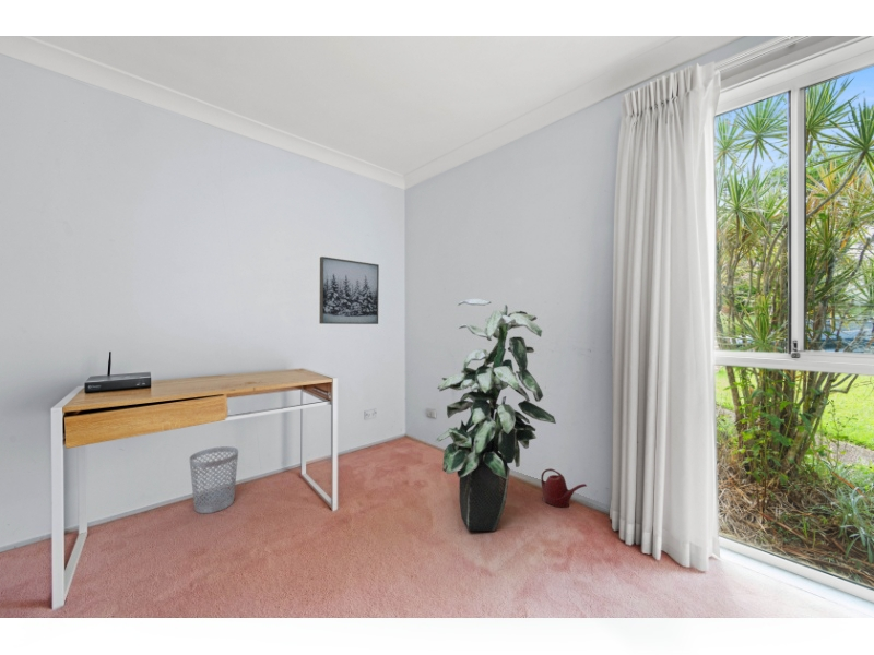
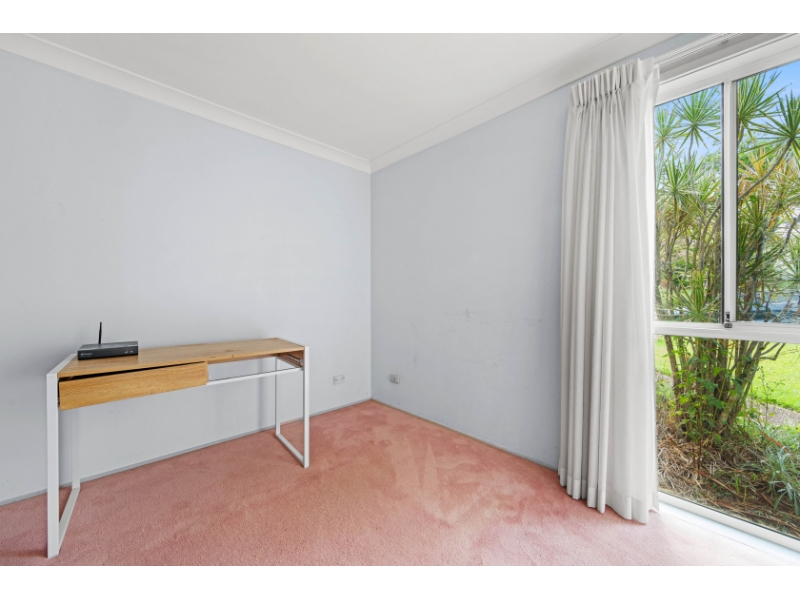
- wall art [318,255,380,325]
- wastebasket [189,445,239,514]
- watering can [540,467,588,509]
- indoor plant [435,298,557,532]
